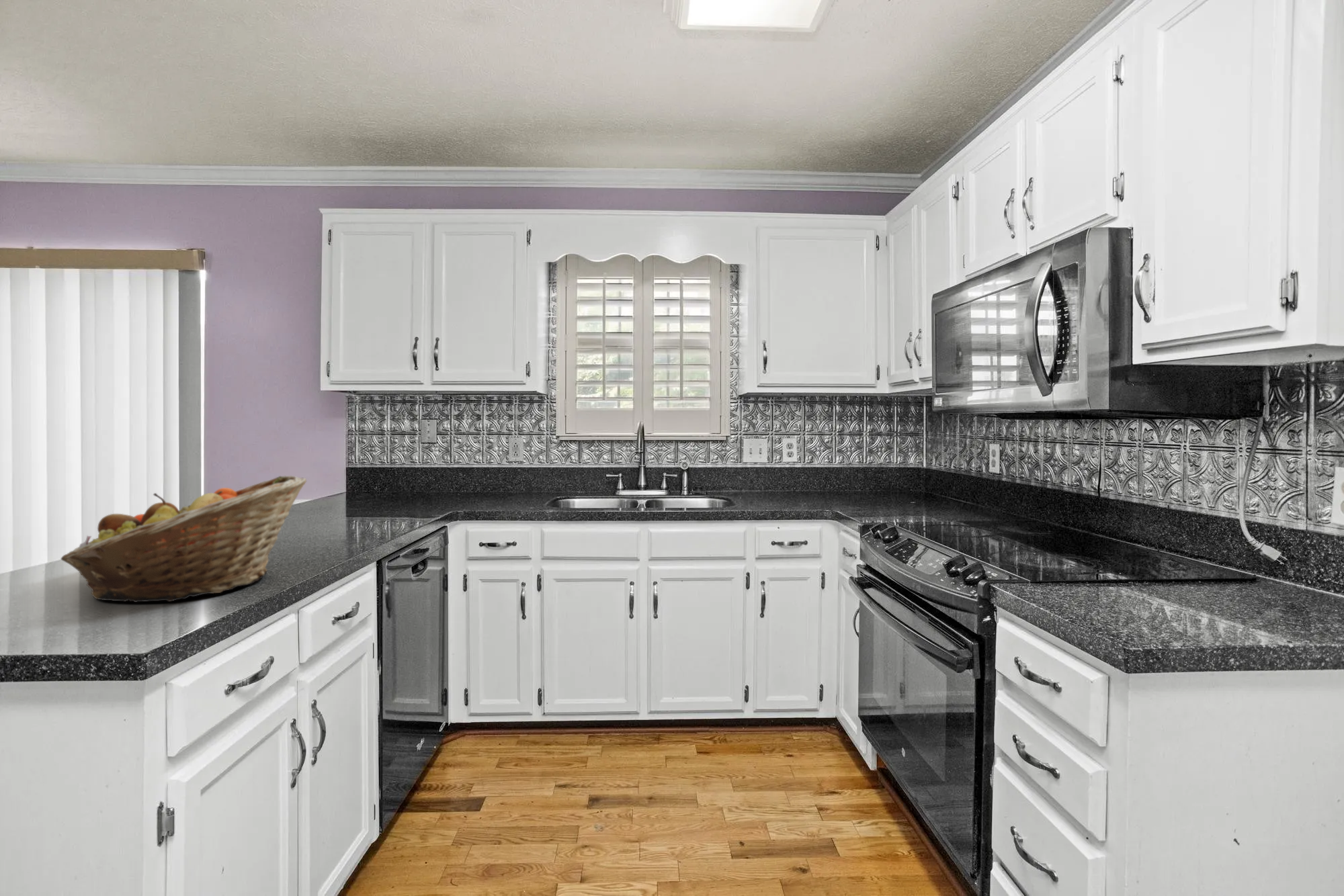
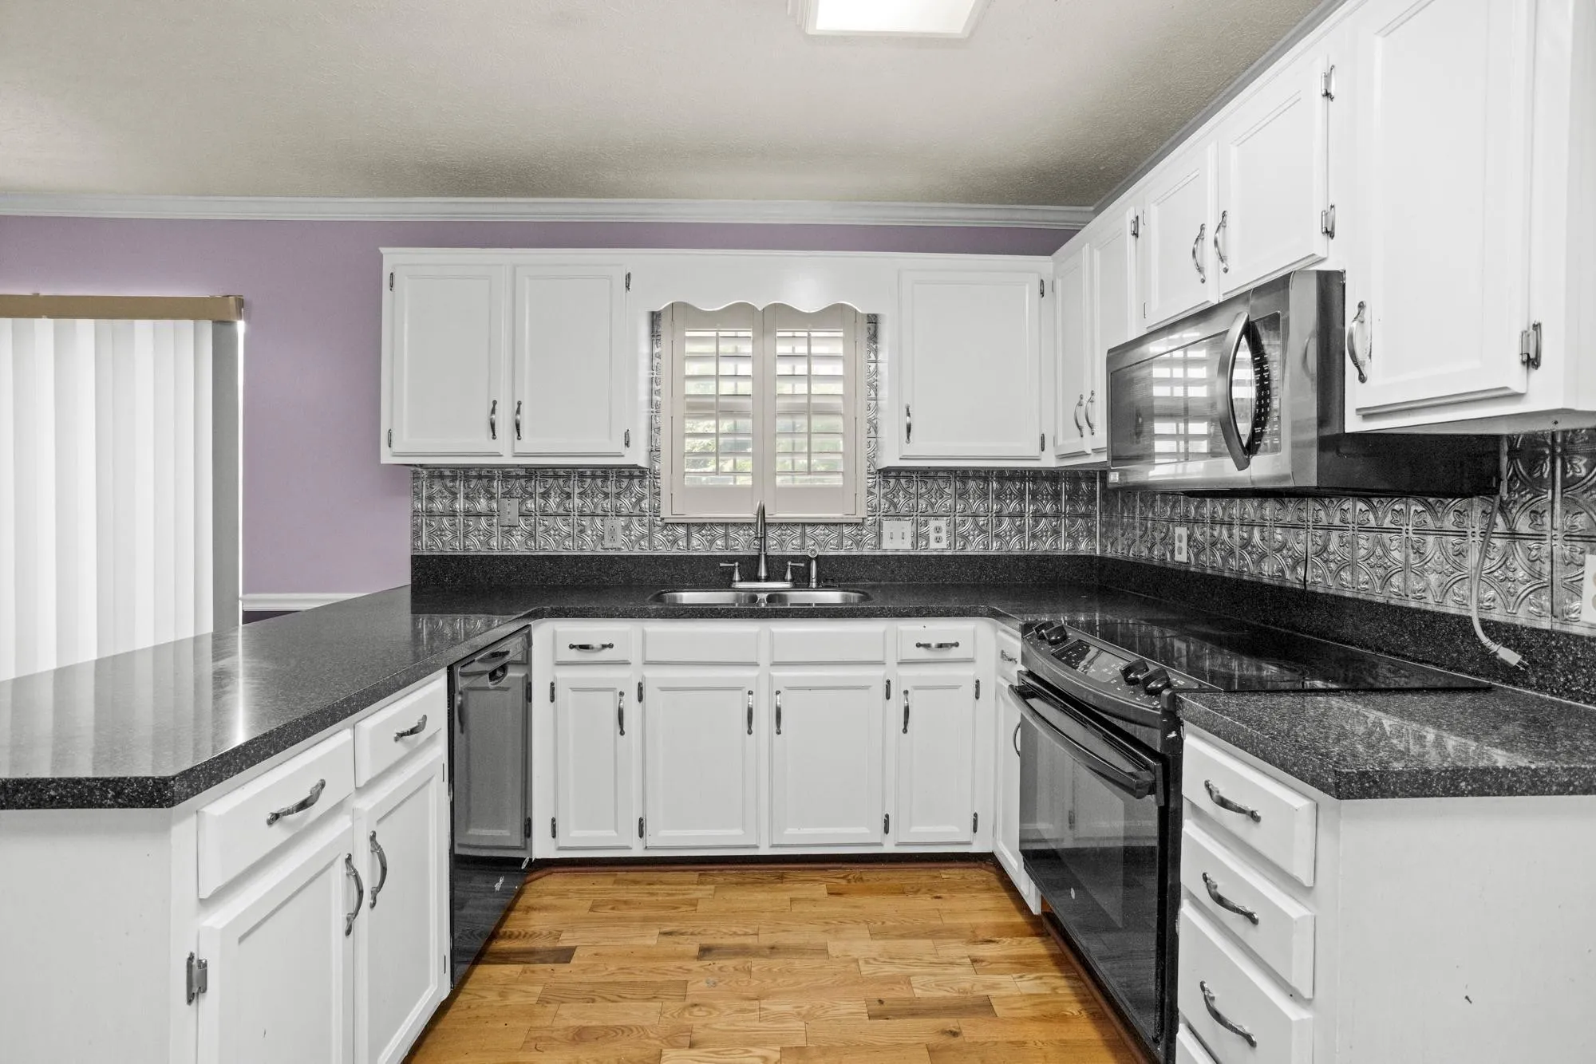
- fruit basket [60,475,307,603]
